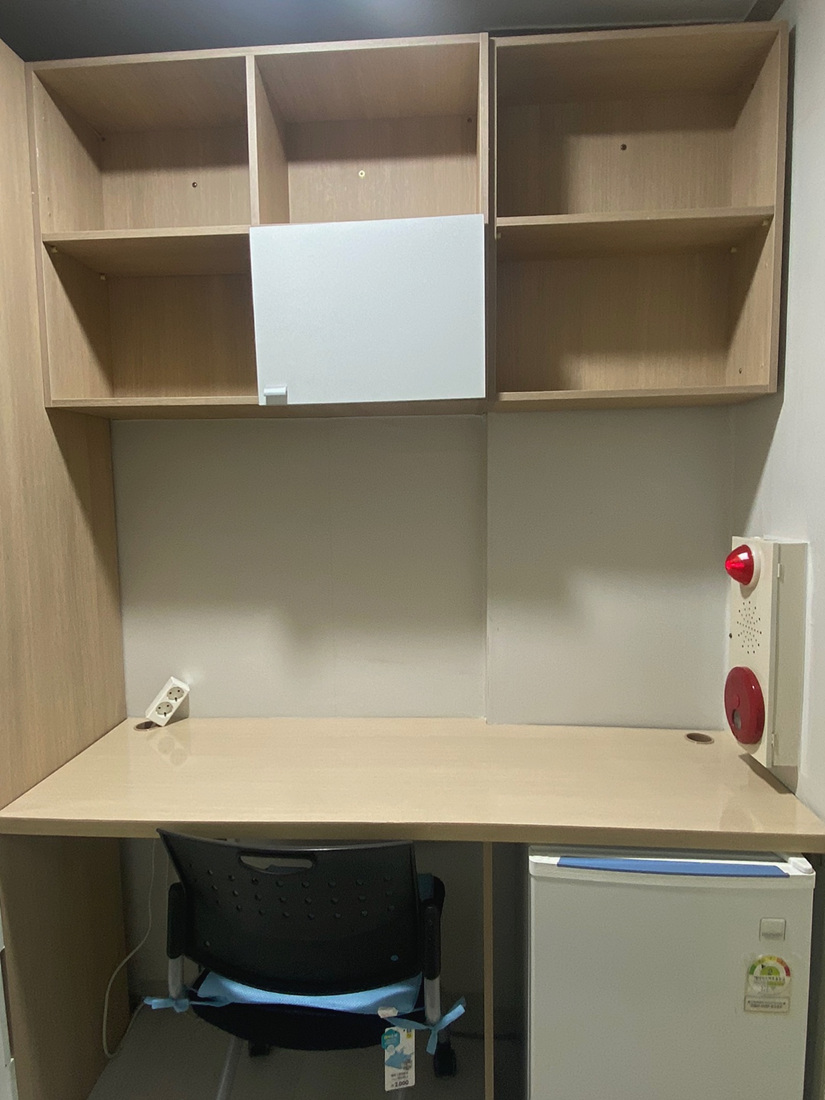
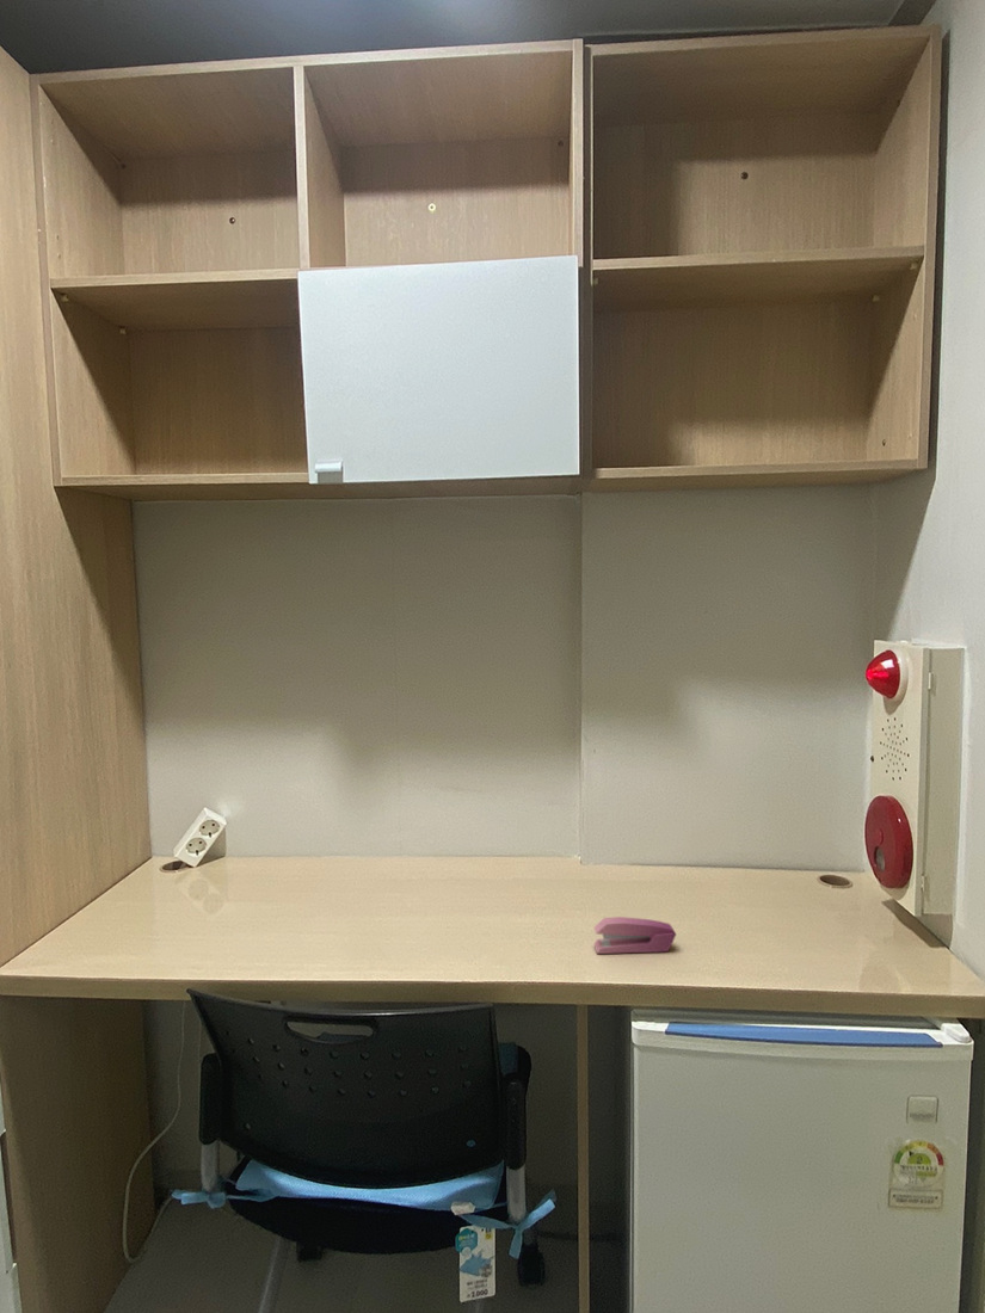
+ stapler [592,916,677,955]
